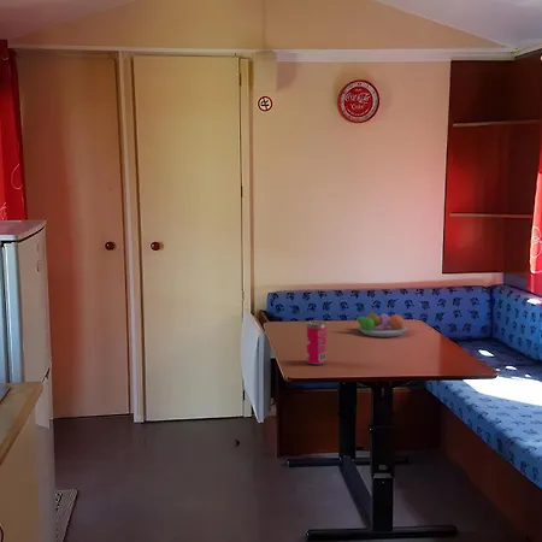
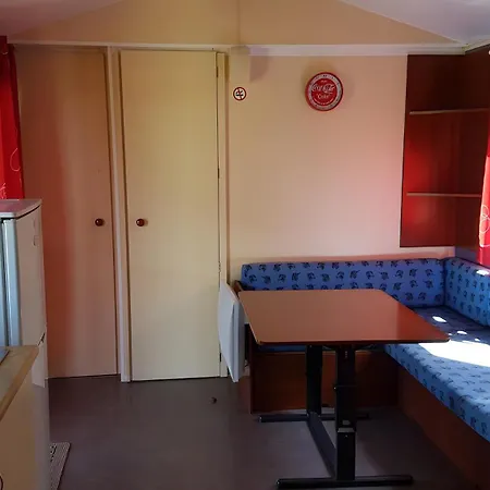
- beverage can [305,319,328,366]
- fruit bowl [350,310,408,338]
